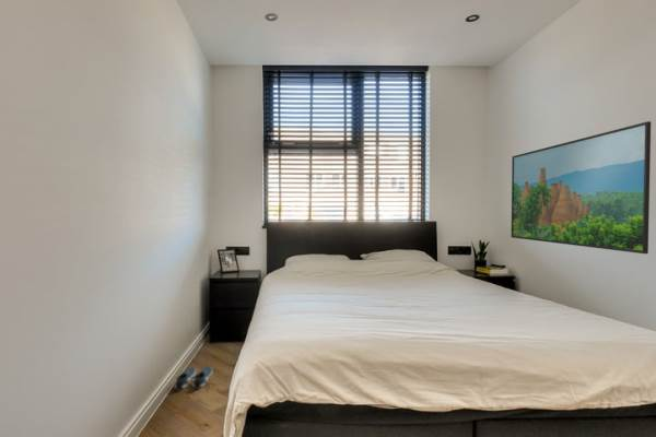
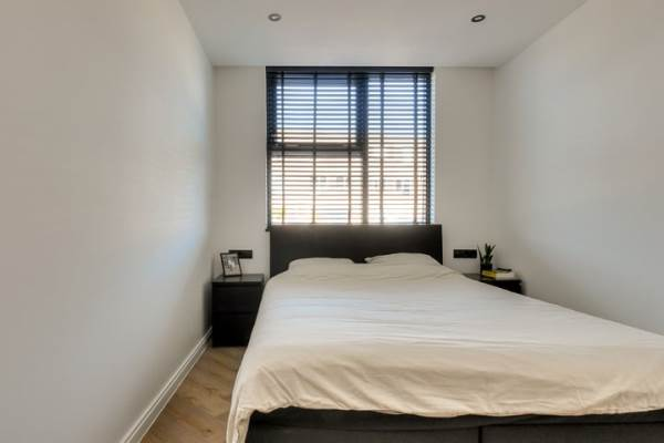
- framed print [511,120,652,255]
- shoe [173,365,213,392]
